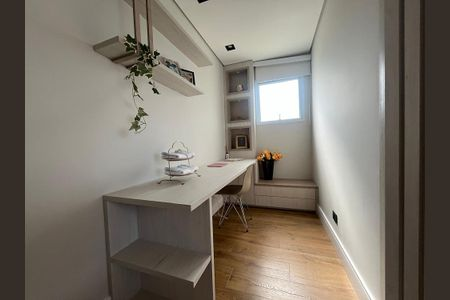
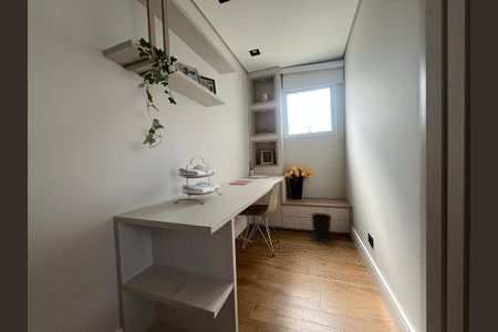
+ wastebasket [310,211,333,242]
